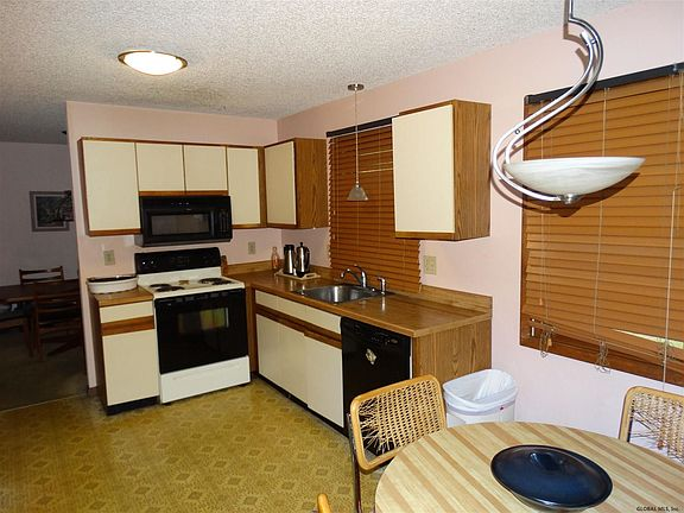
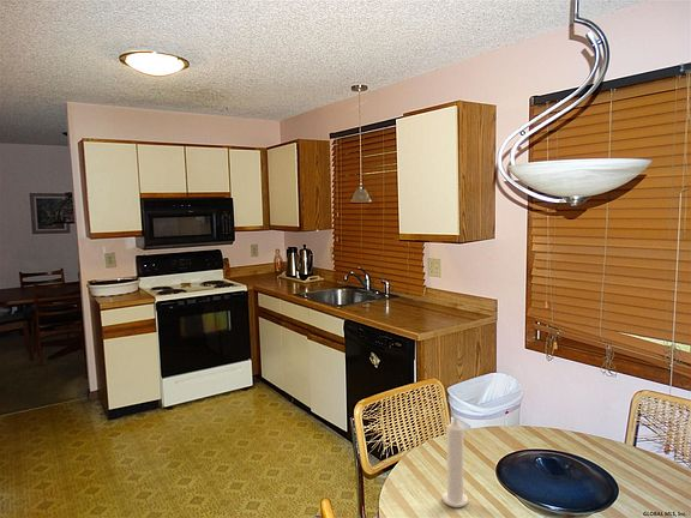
+ candle [441,415,469,508]
